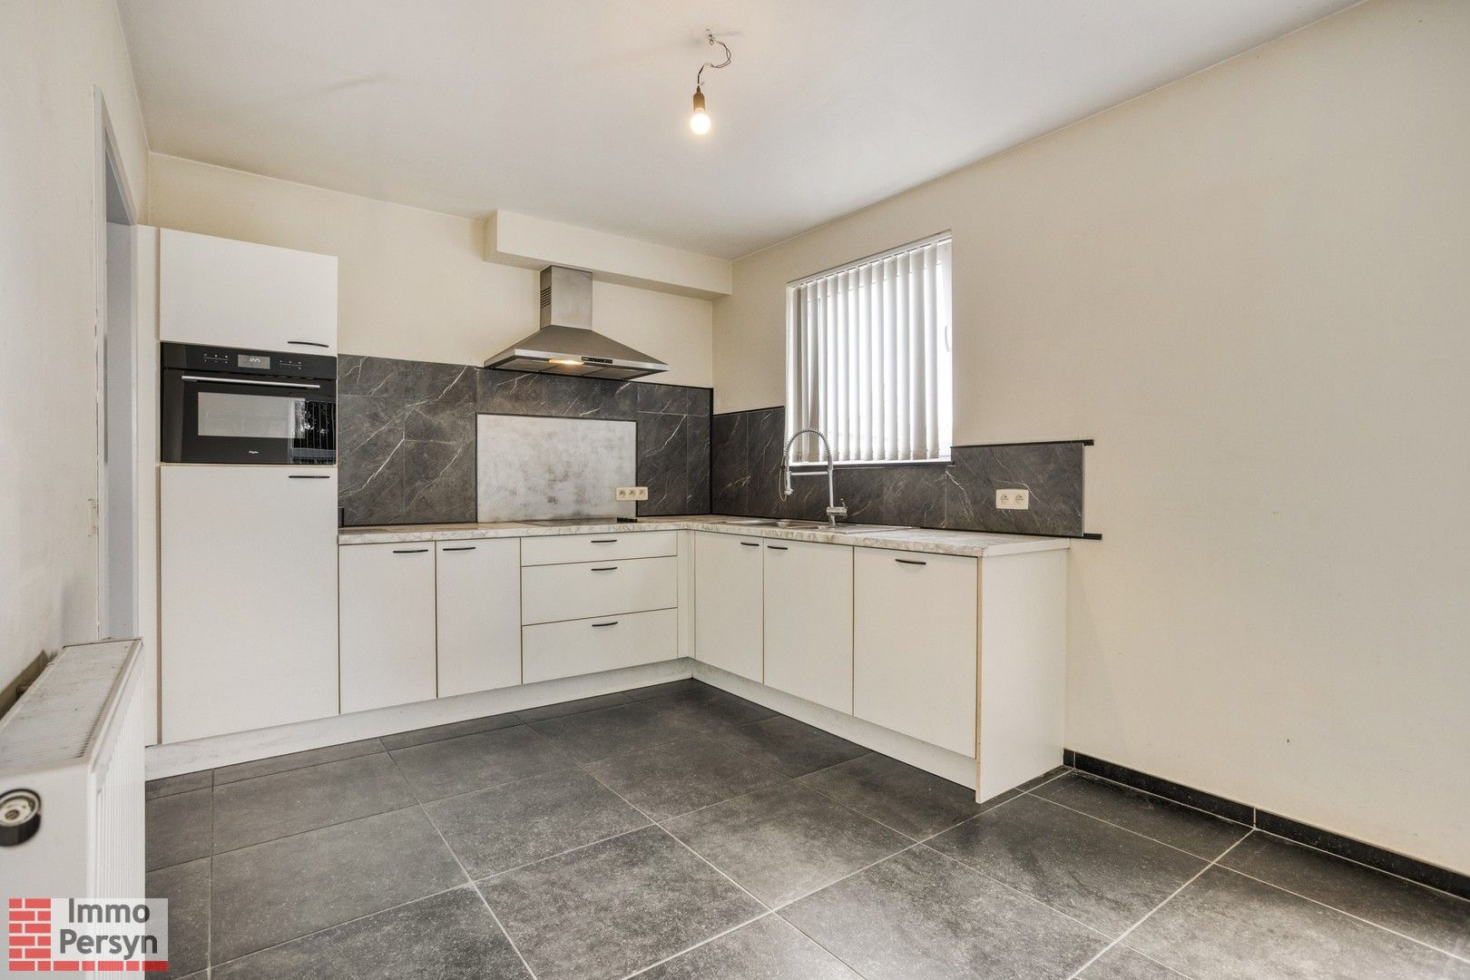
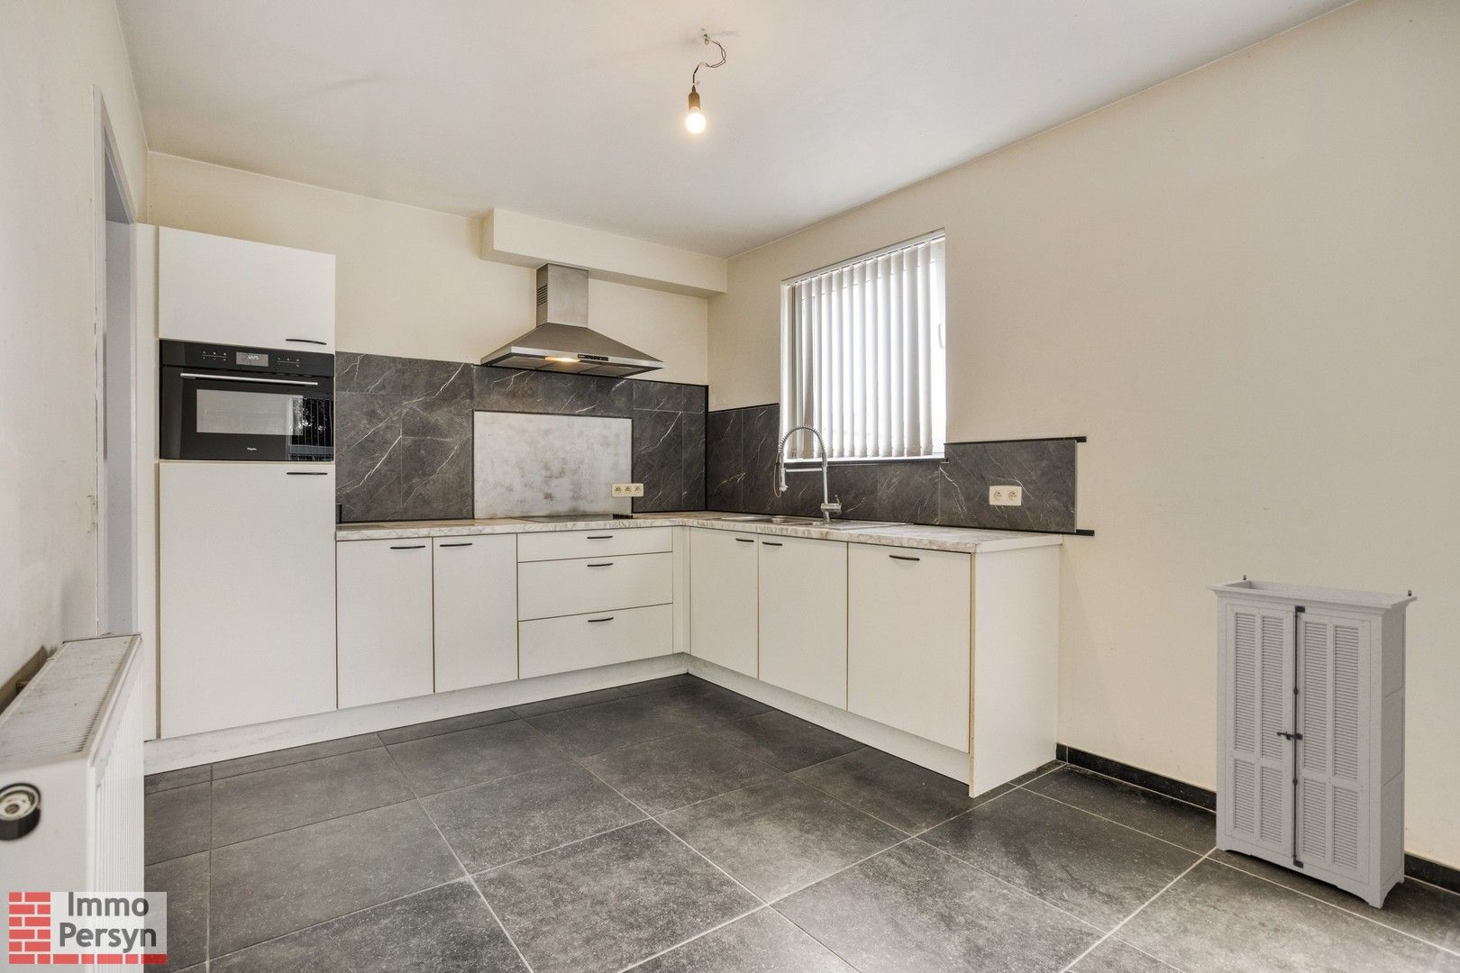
+ storage cabinet [1205,573,1418,910]
